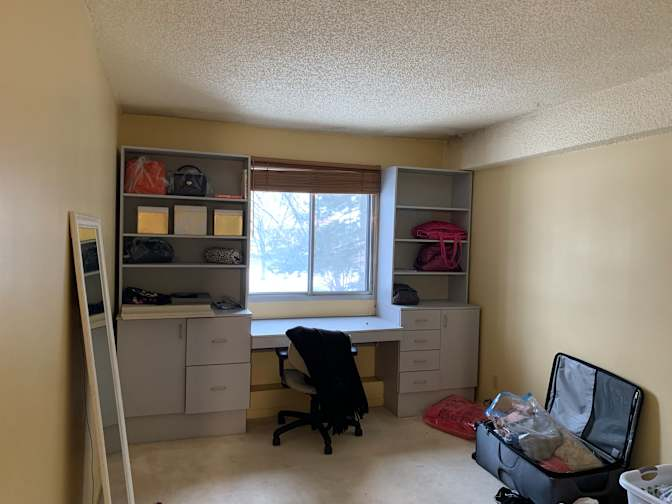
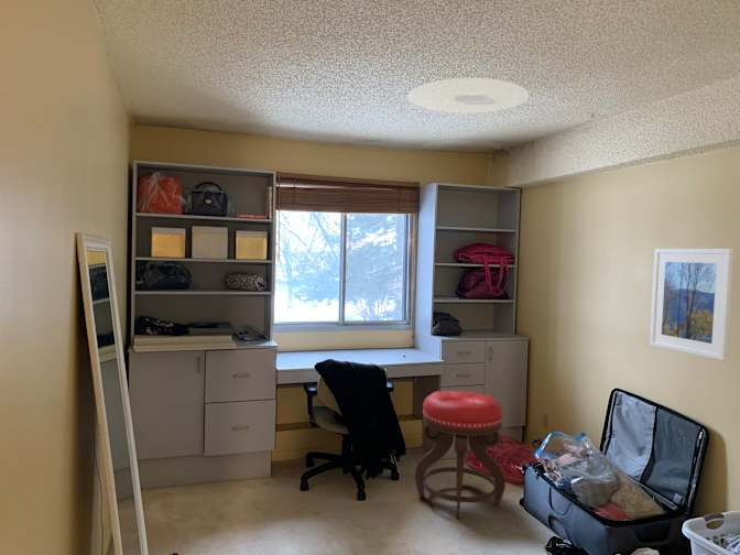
+ ceiling light [406,77,530,115]
+ stool [414,390,507,520]
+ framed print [649,248,734,361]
